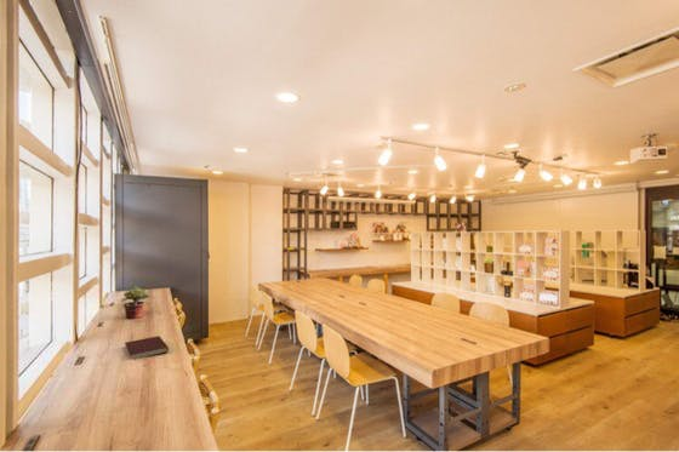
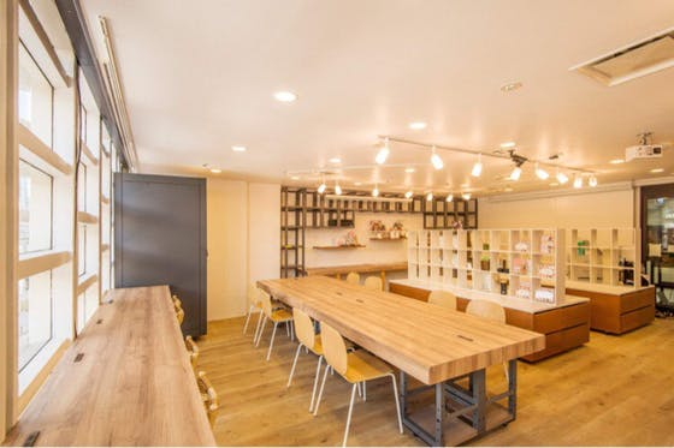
- potted plant [120,285,152,320]
- notebook [124,336,170,360]
